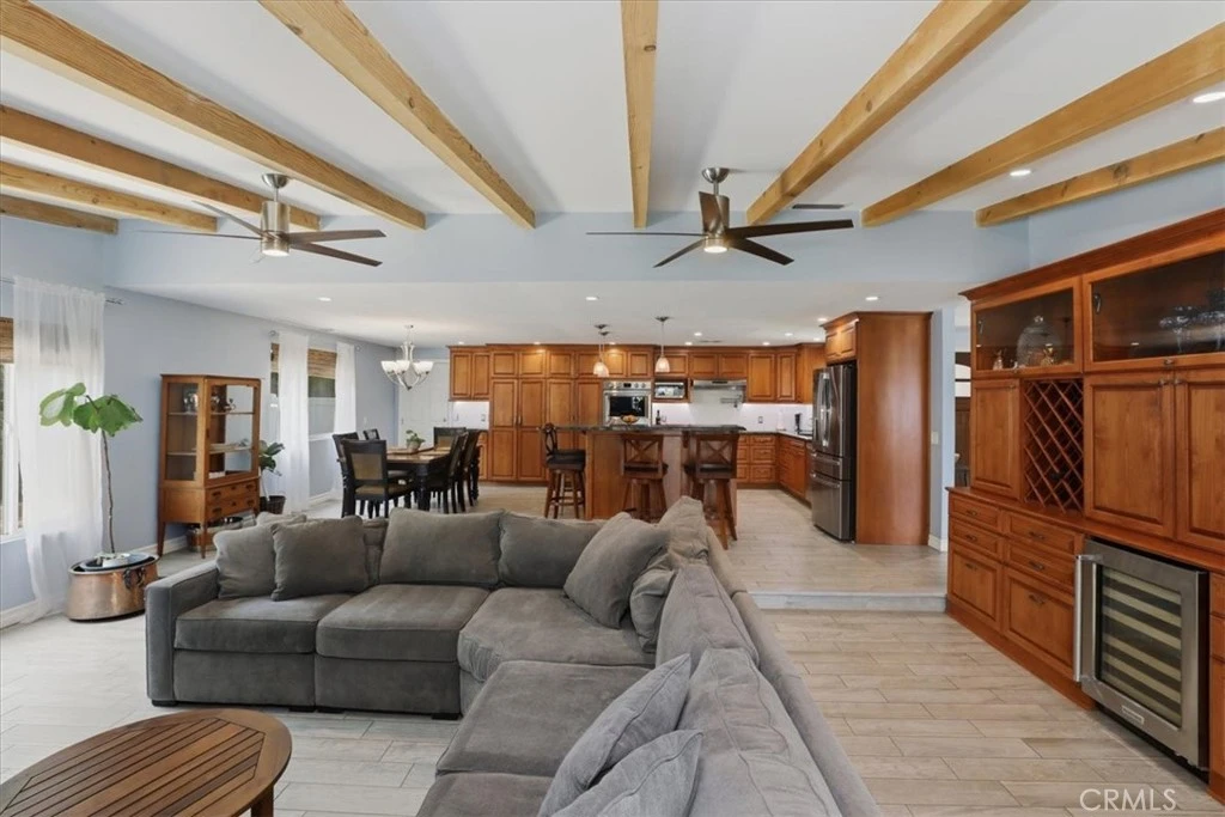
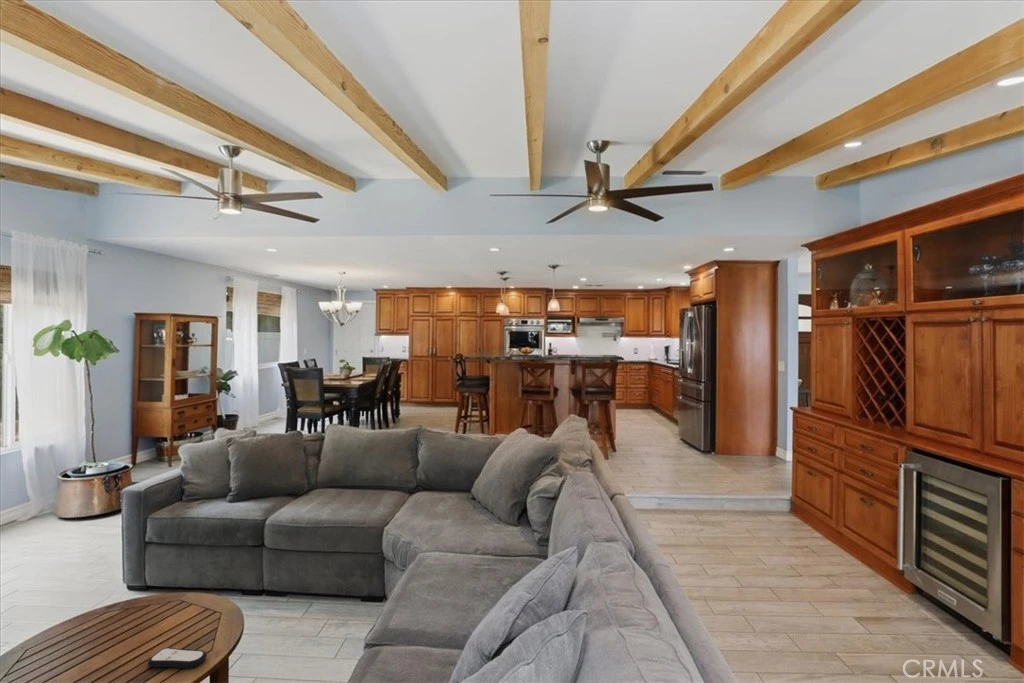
+ remote control [147,647,208,669]
